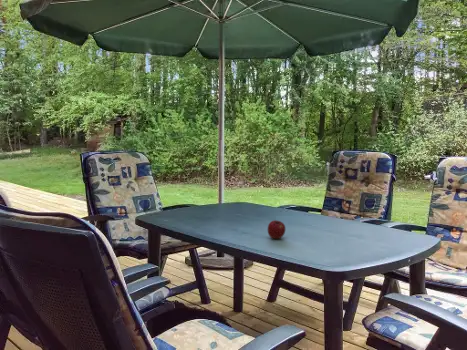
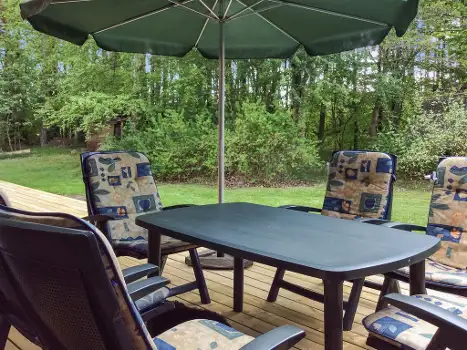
- apple [267,219,286,240]
